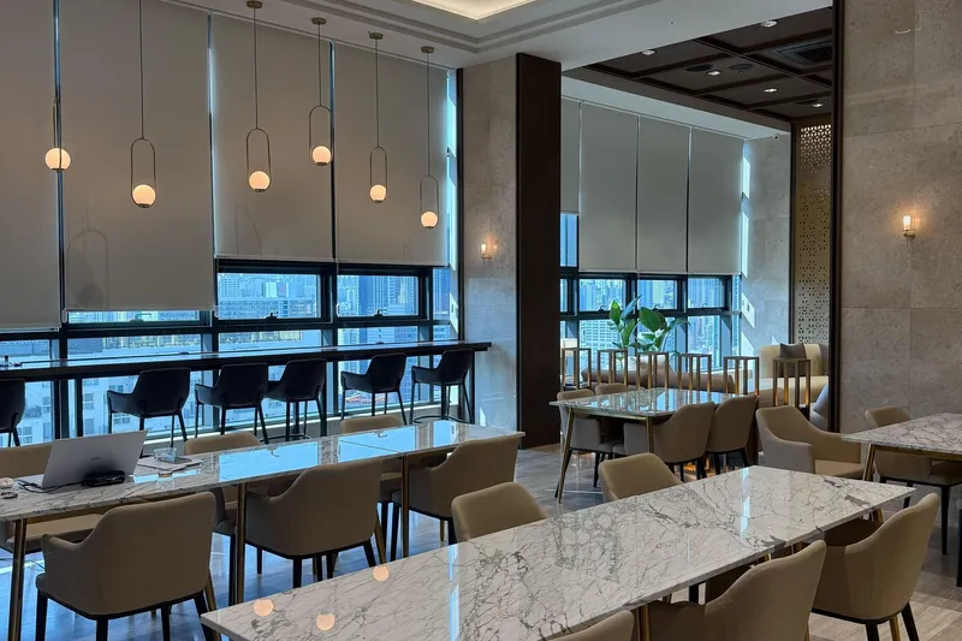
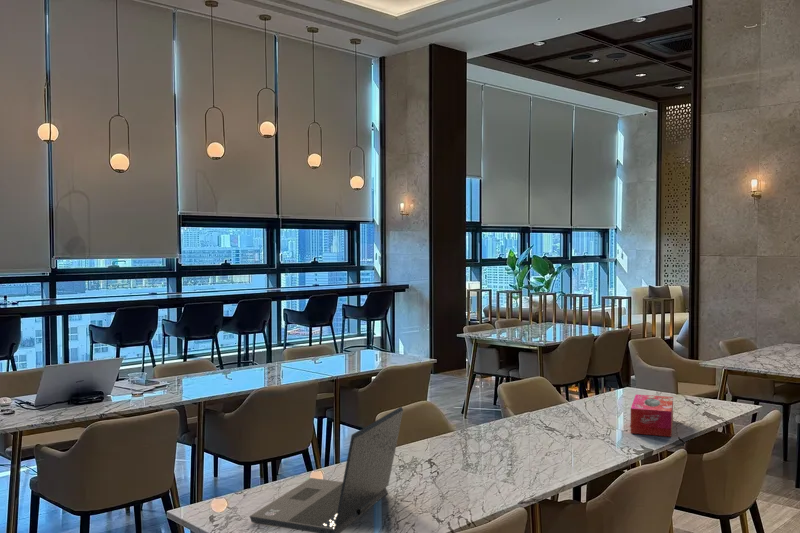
+ tissue box [630,393,674,438]
+ laptop [249,406,404,533]
